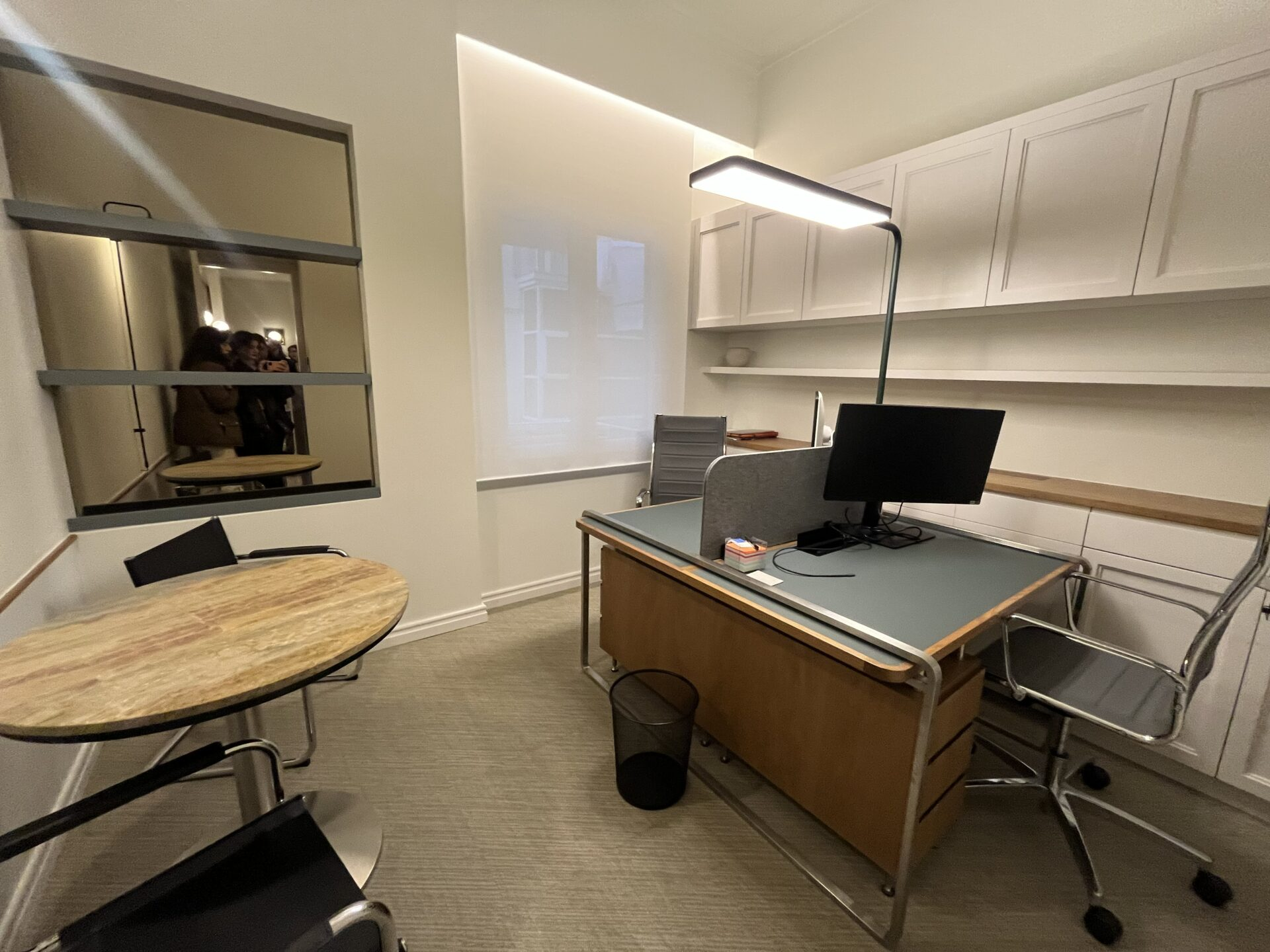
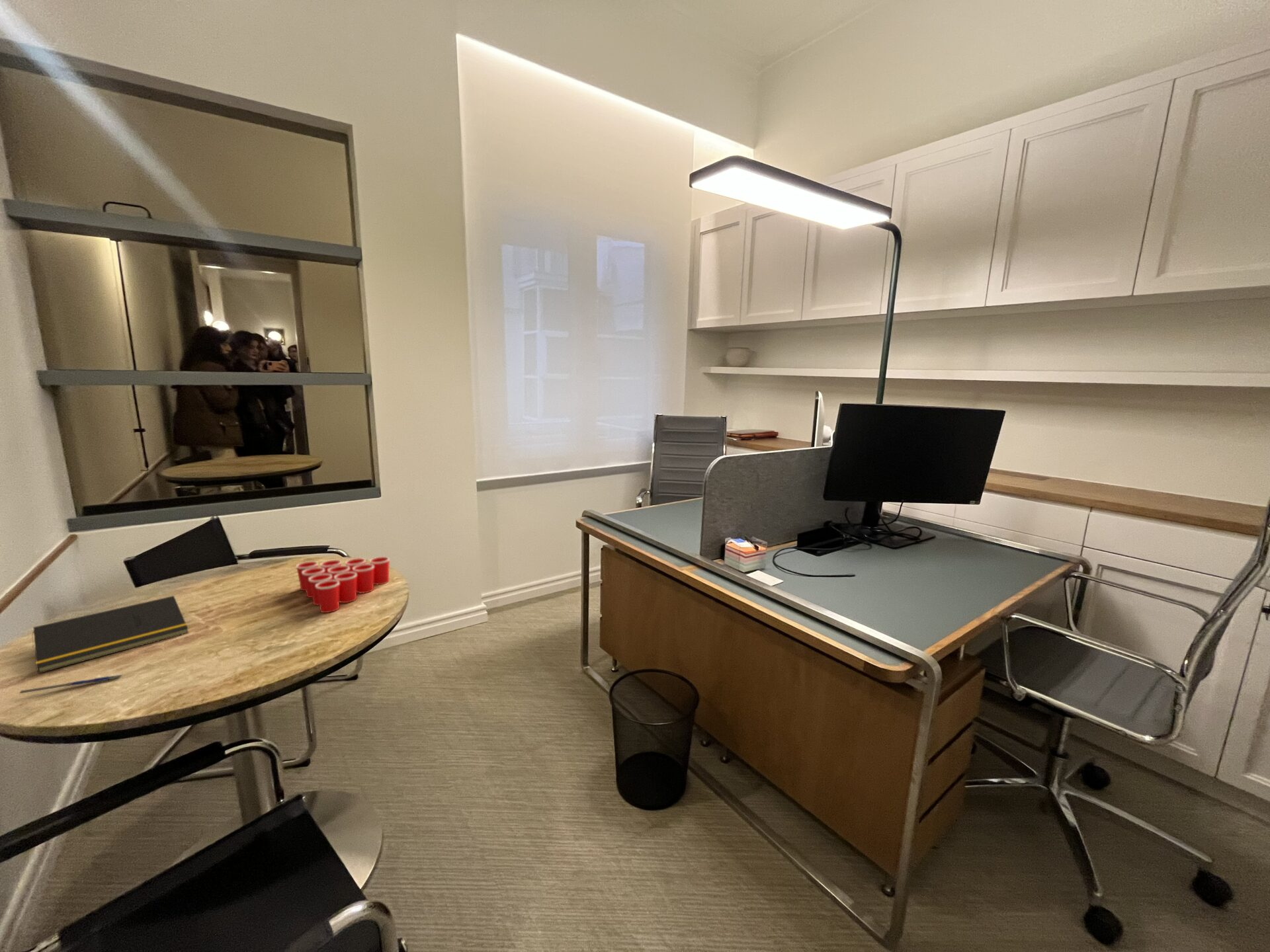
+ pen [17,674,122,695]
+ cup [296,556,390,614]
+ notepad [32,595,189,674]
